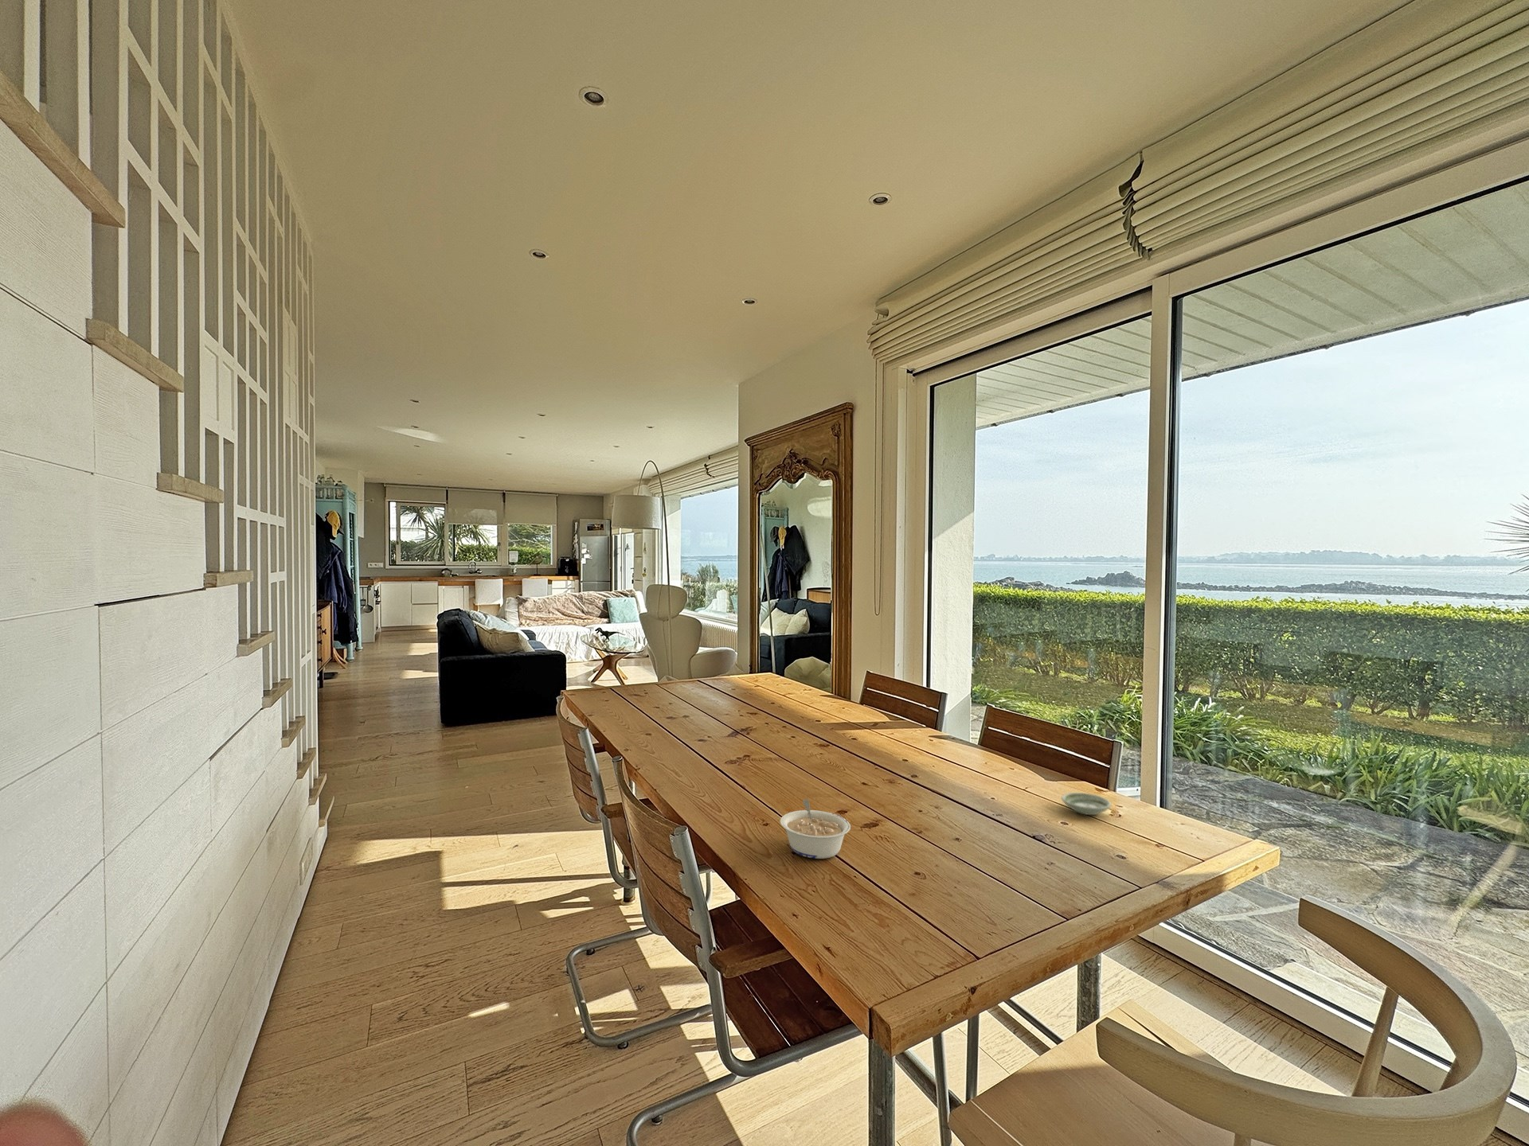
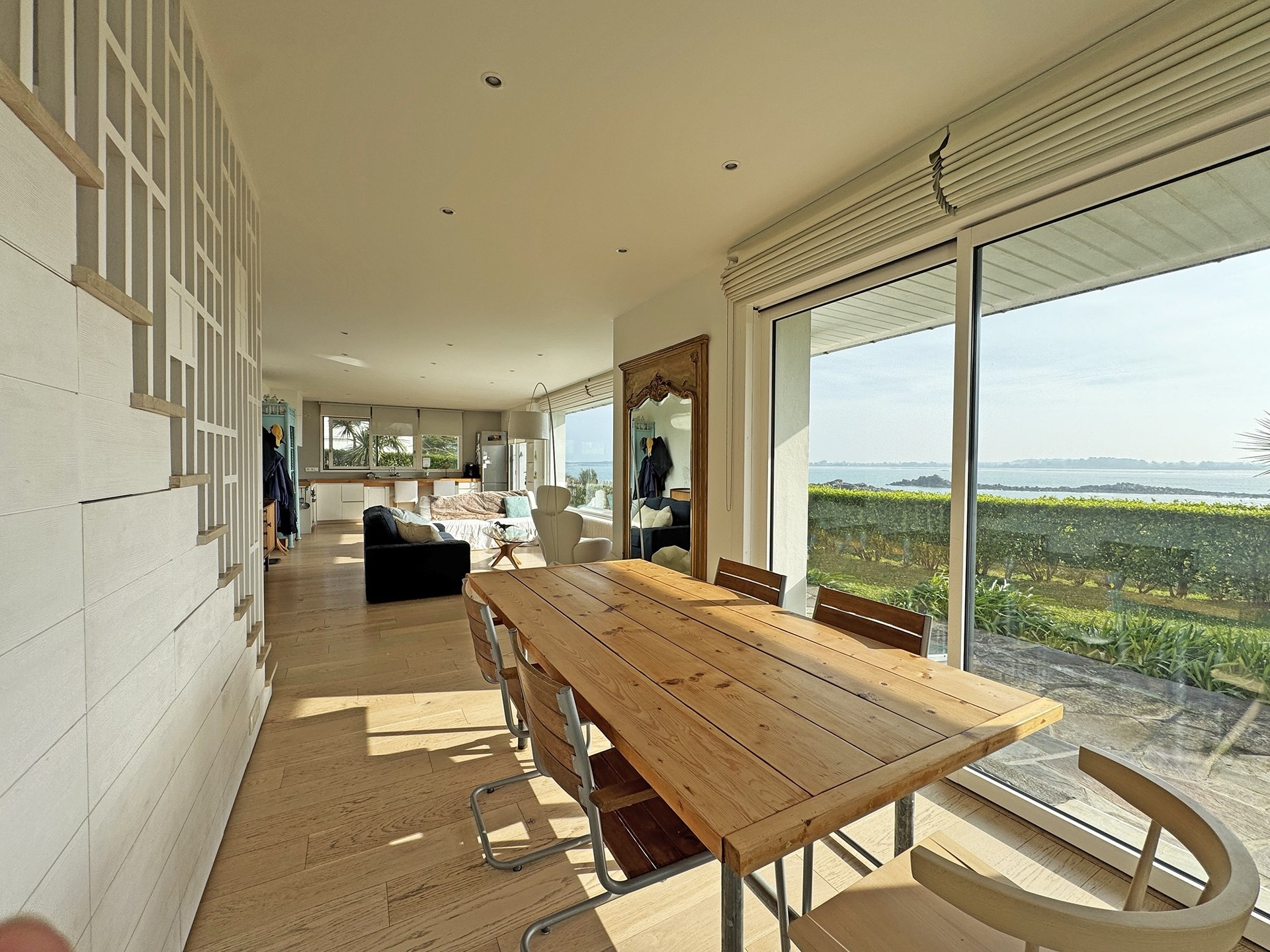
- saucer [1061,792,1111,816]
- legume [780,799,851,860]
